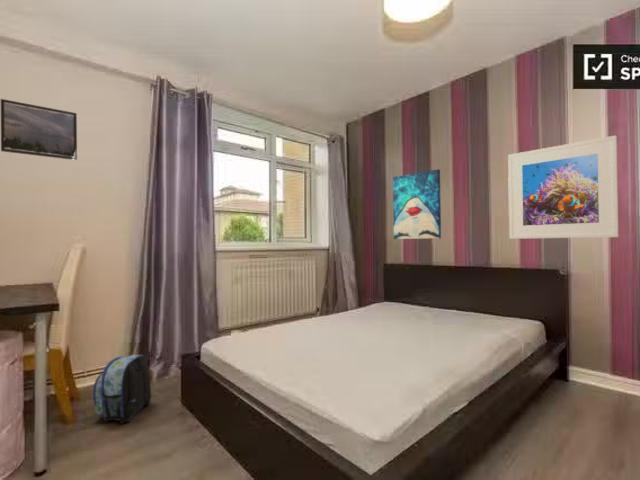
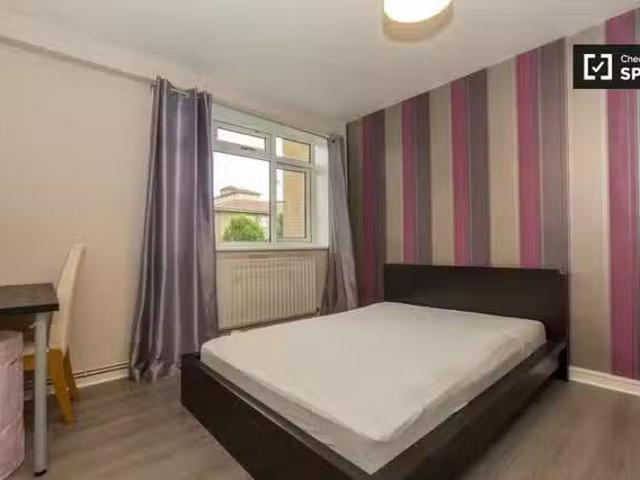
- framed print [0,98,78,161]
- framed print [507,134,620,240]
- backpack [92,354,152,425]
- wall art [392,168,442,240]
